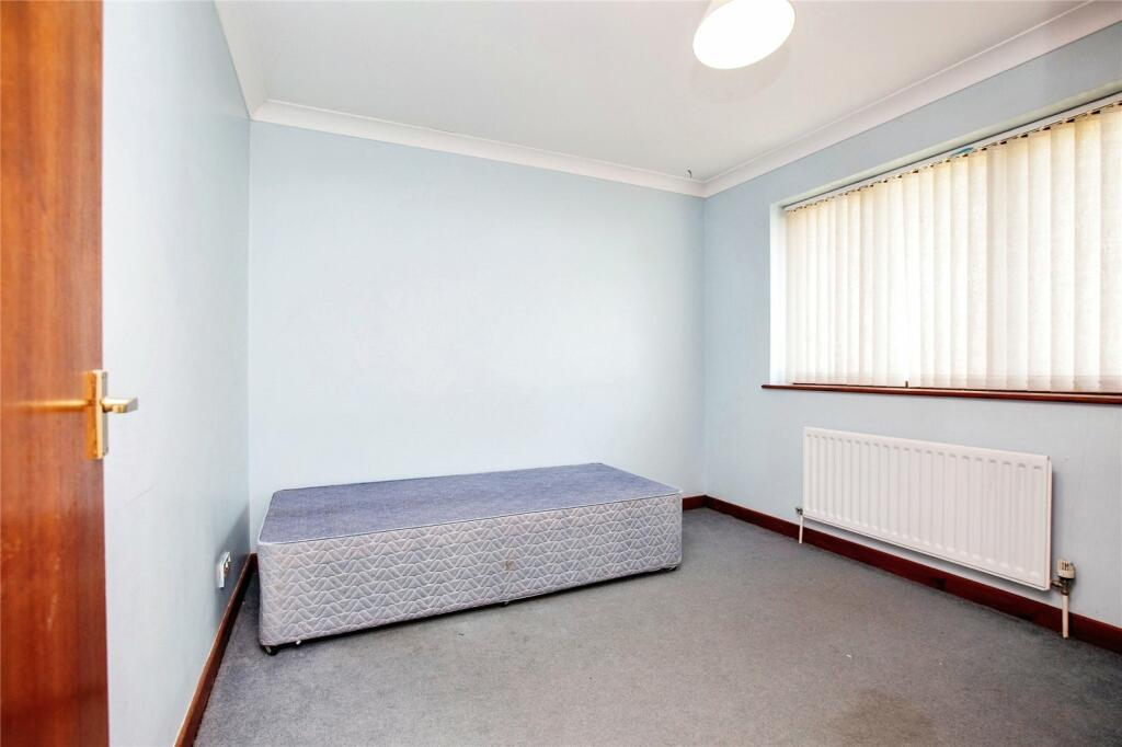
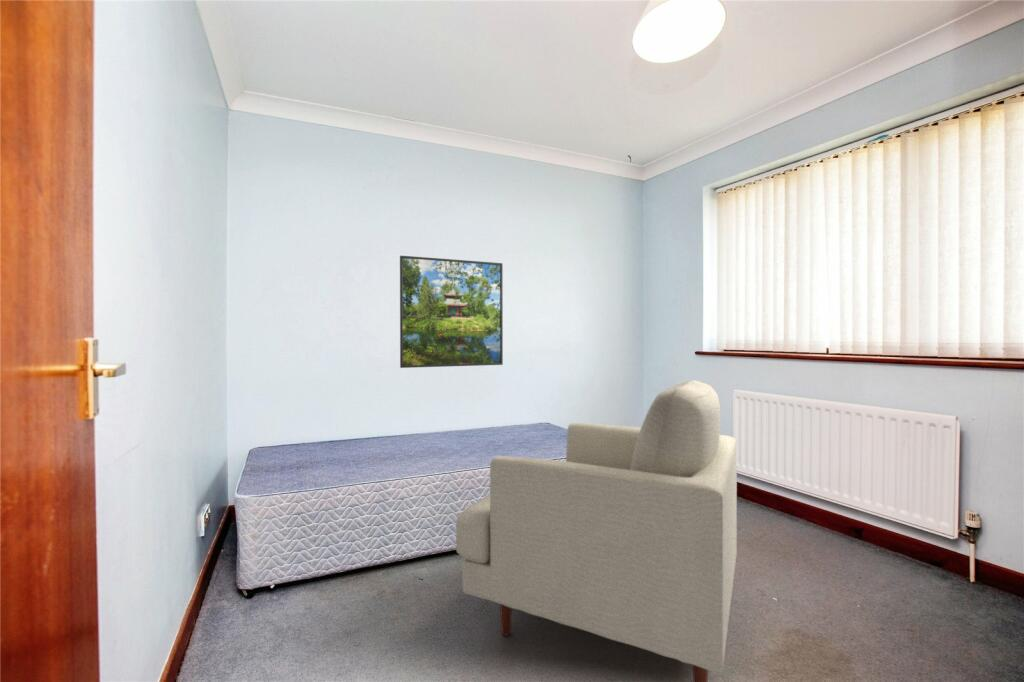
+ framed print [399,255,504,369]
+ chair [455,379,738,682]
